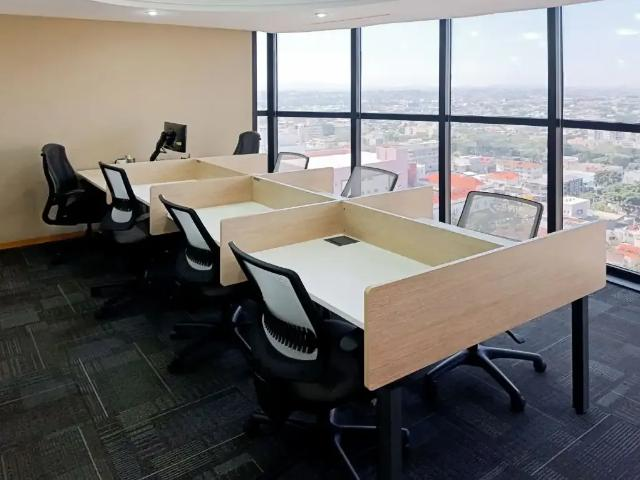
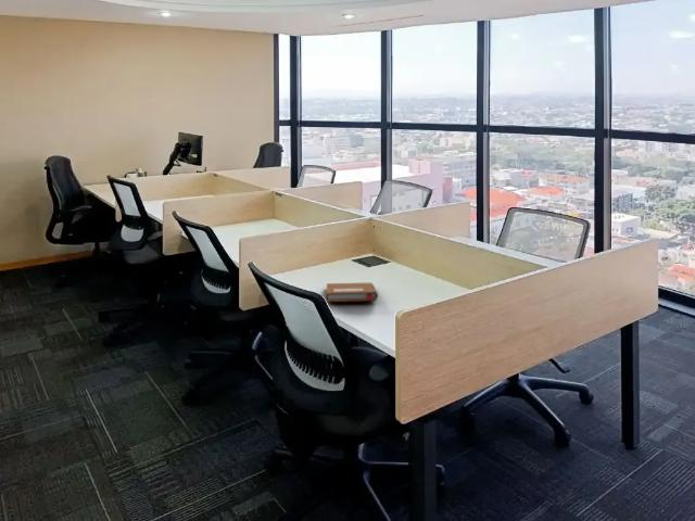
+ notebook [326,281,379,303]
